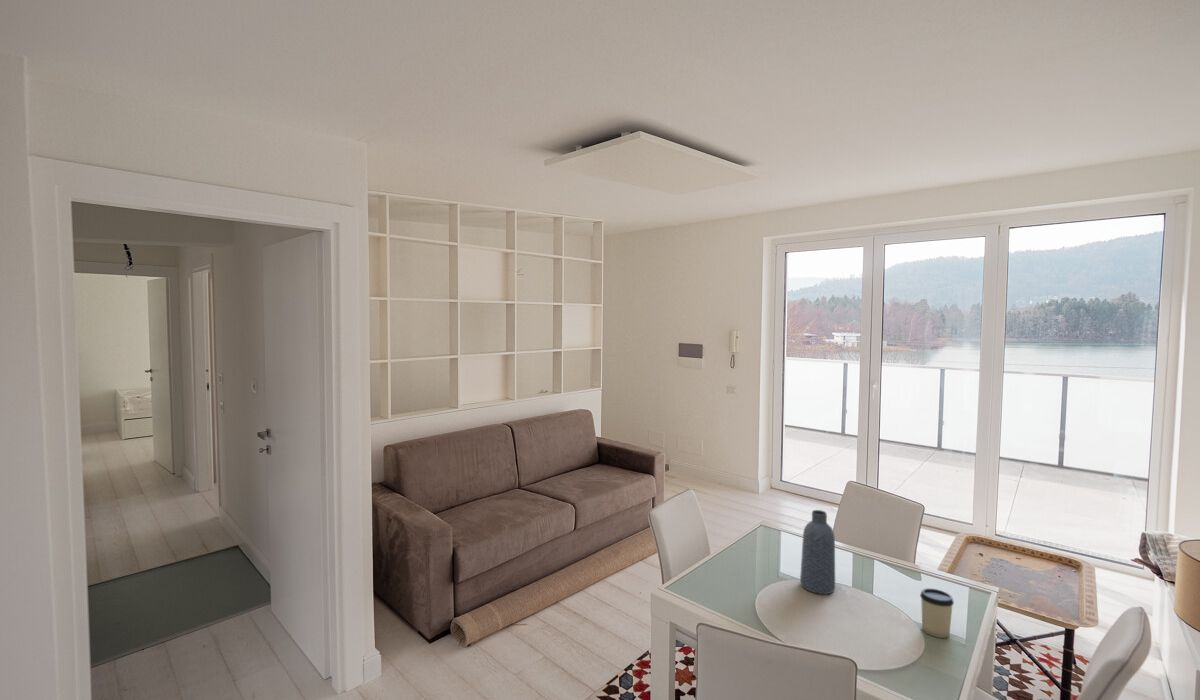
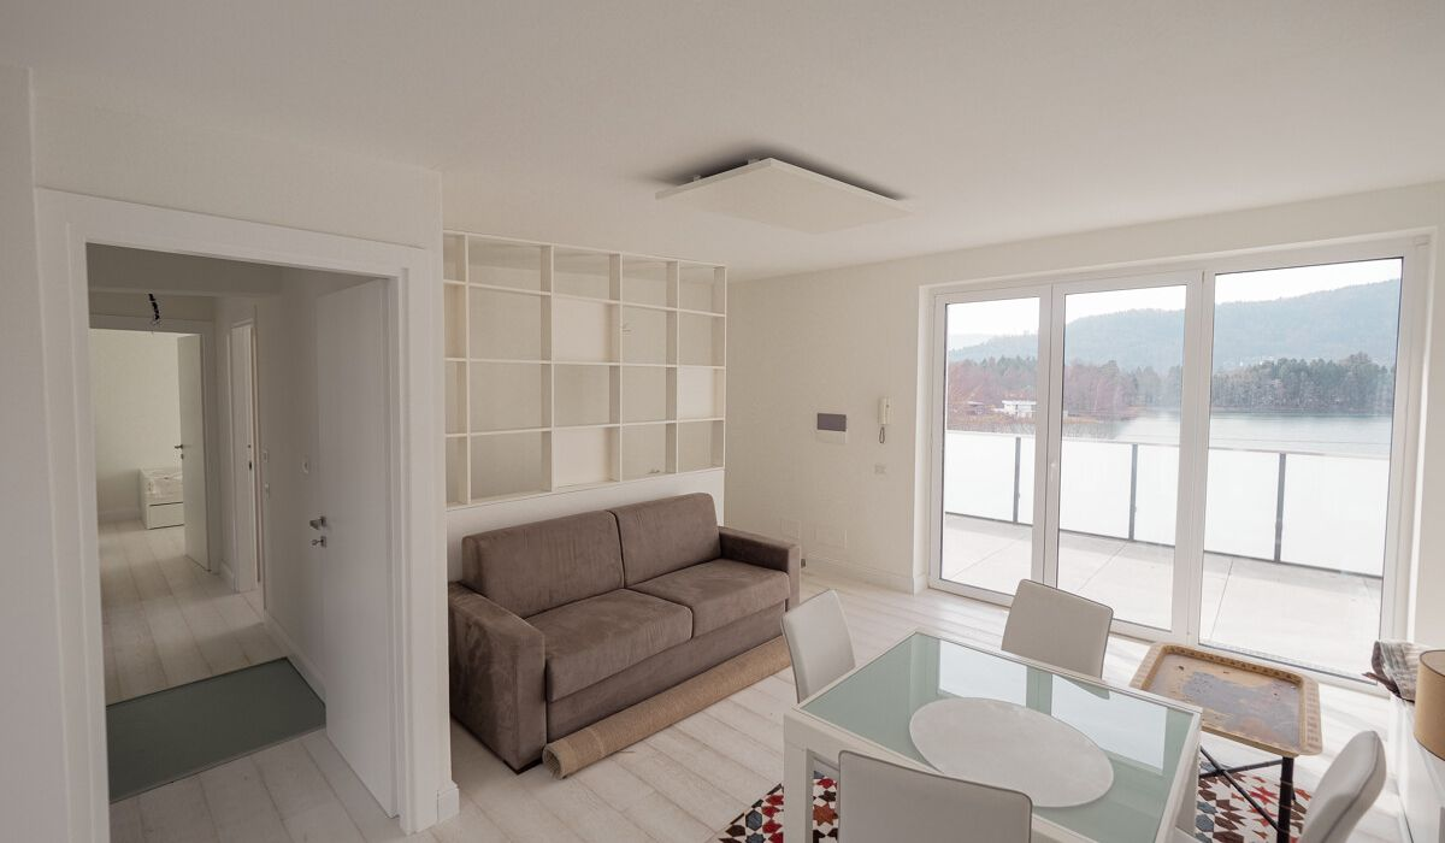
- cup [919,587,955,639]
- vase [799,509,836,595]
